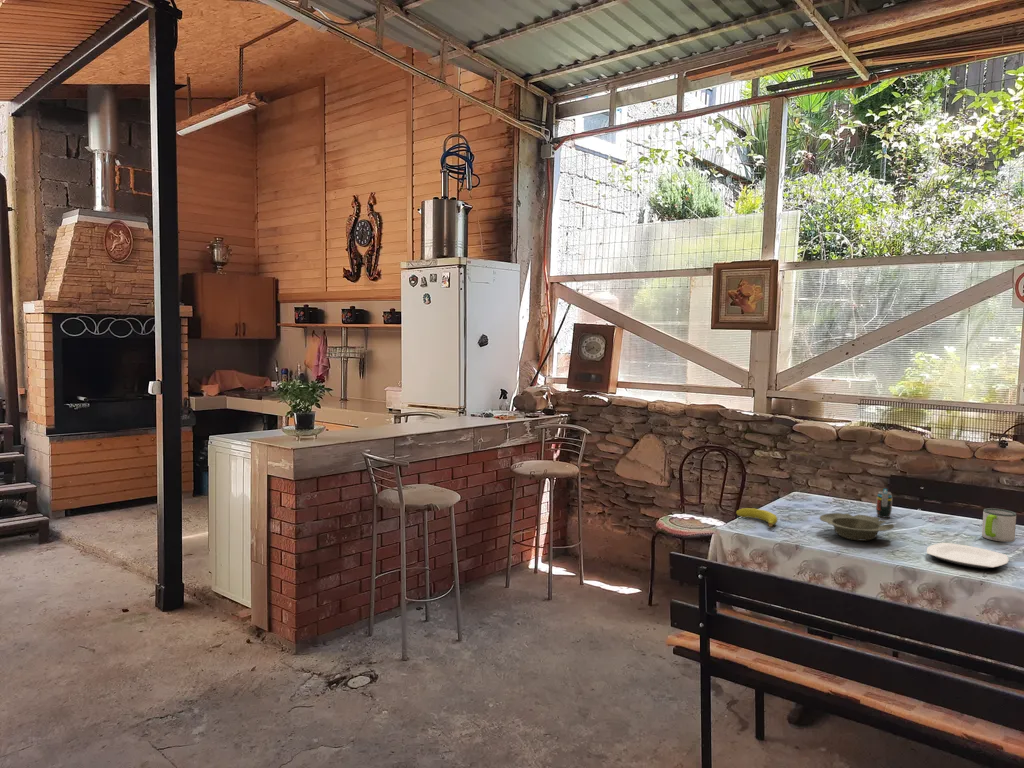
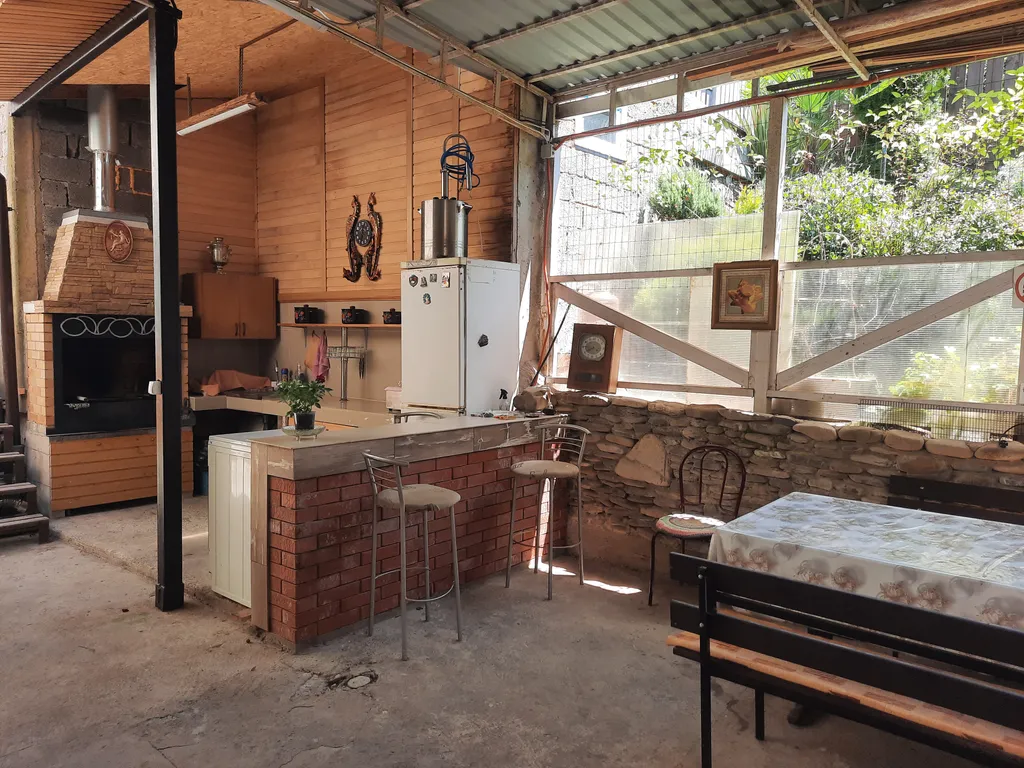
- plate [926,542,1010,570]
- mug [981,507,1017,543]
- beverage can [875,488,893,519]
- bowl [819,512,895,542]
- fruit [735,507,779,528]
